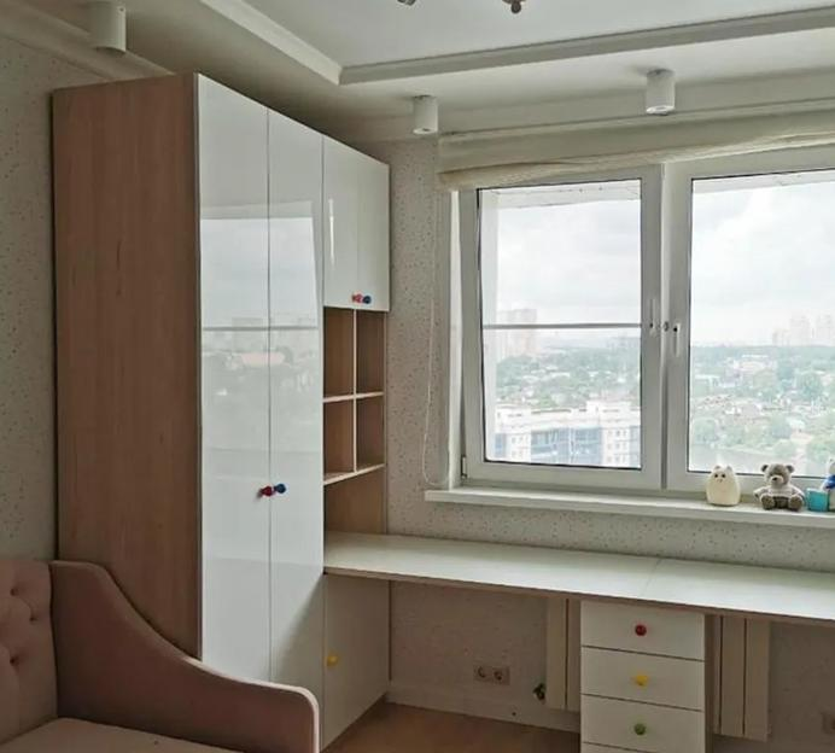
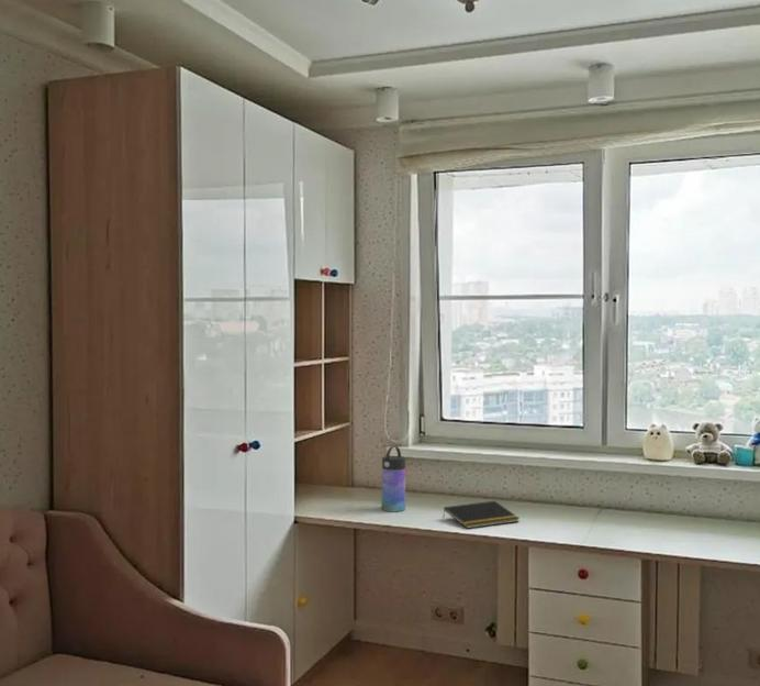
+ water bottle [381,445,406,512]
+ notepad [442,500,521,530]
